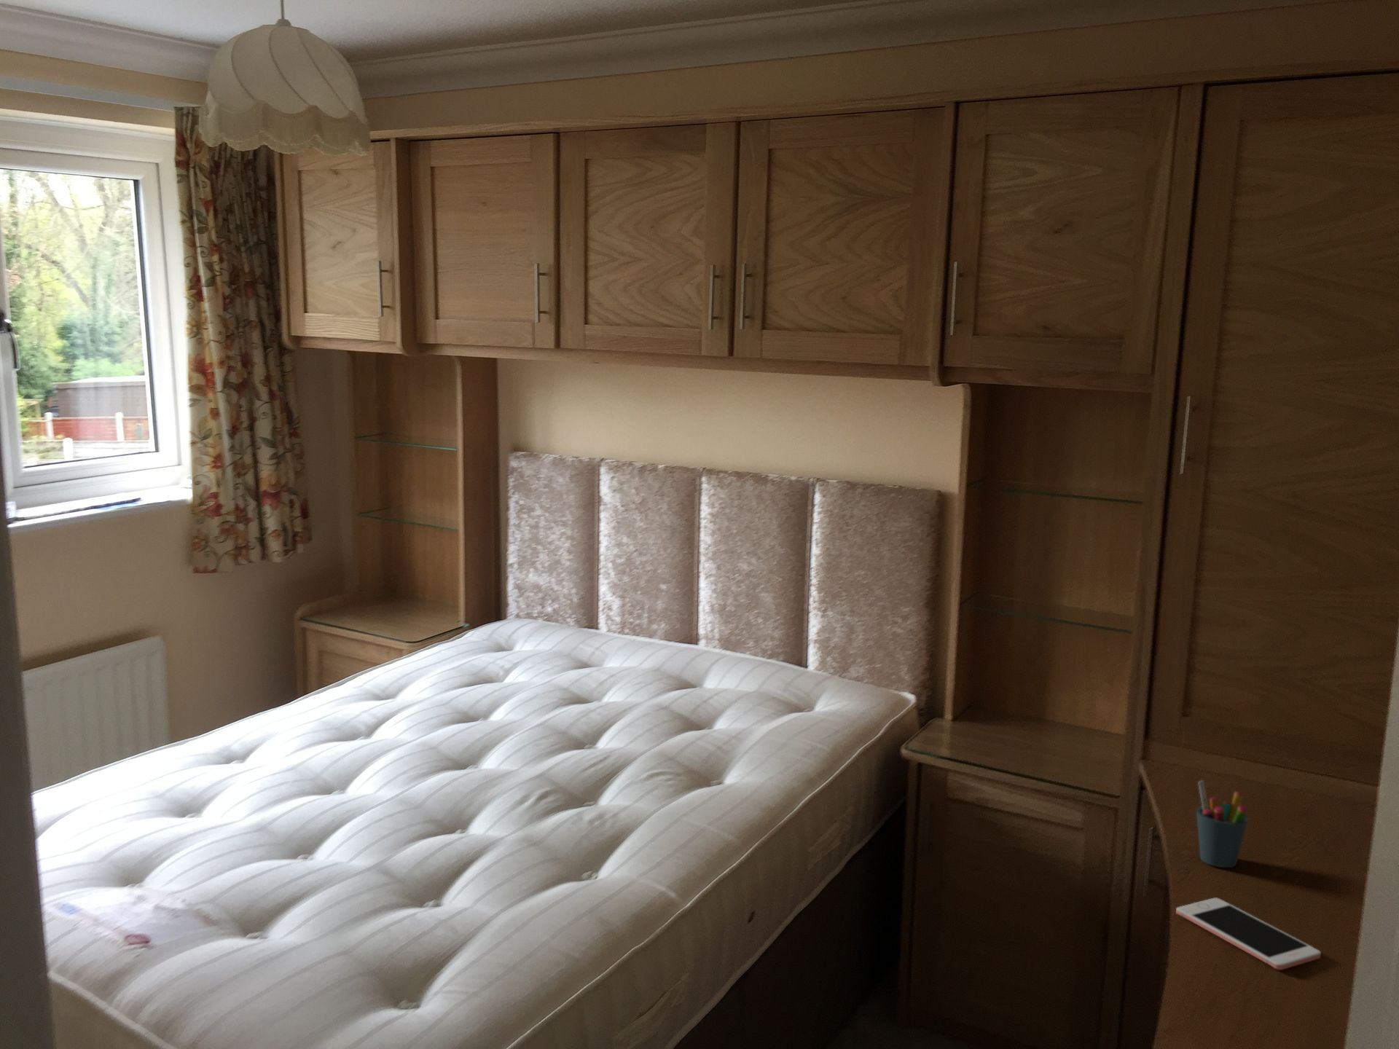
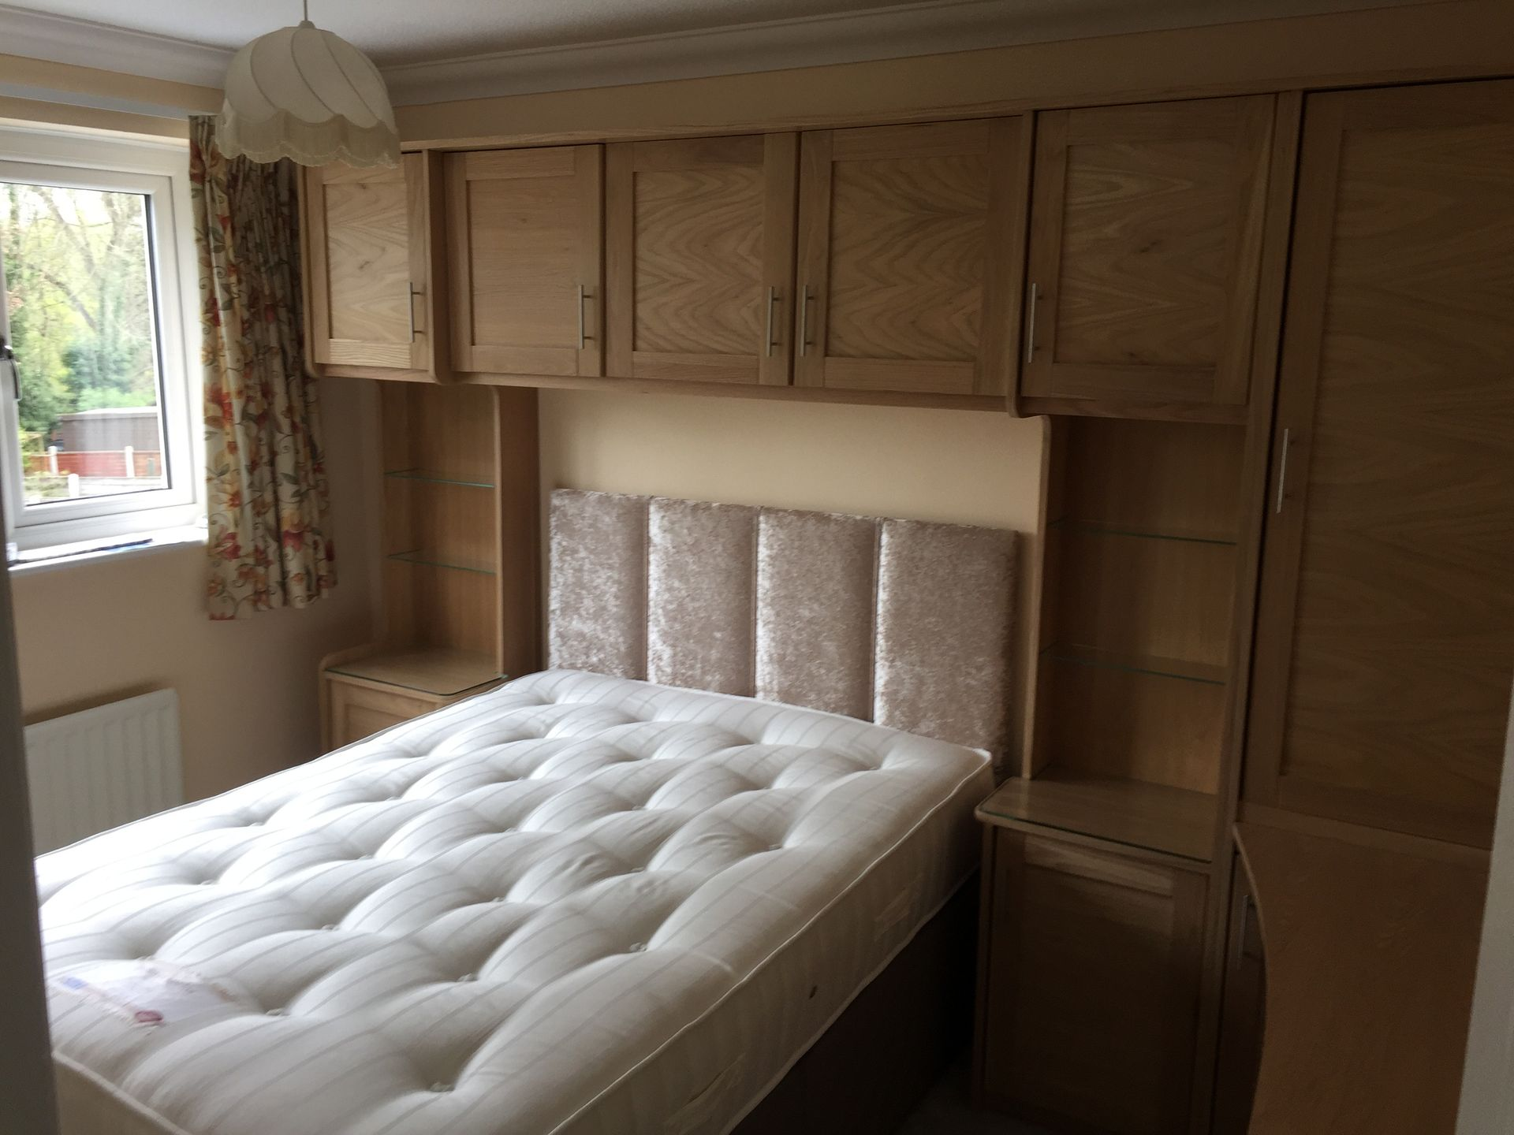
- pen holder [1195,779,1249,868]
- cell phone [1175,897,1322,971]
